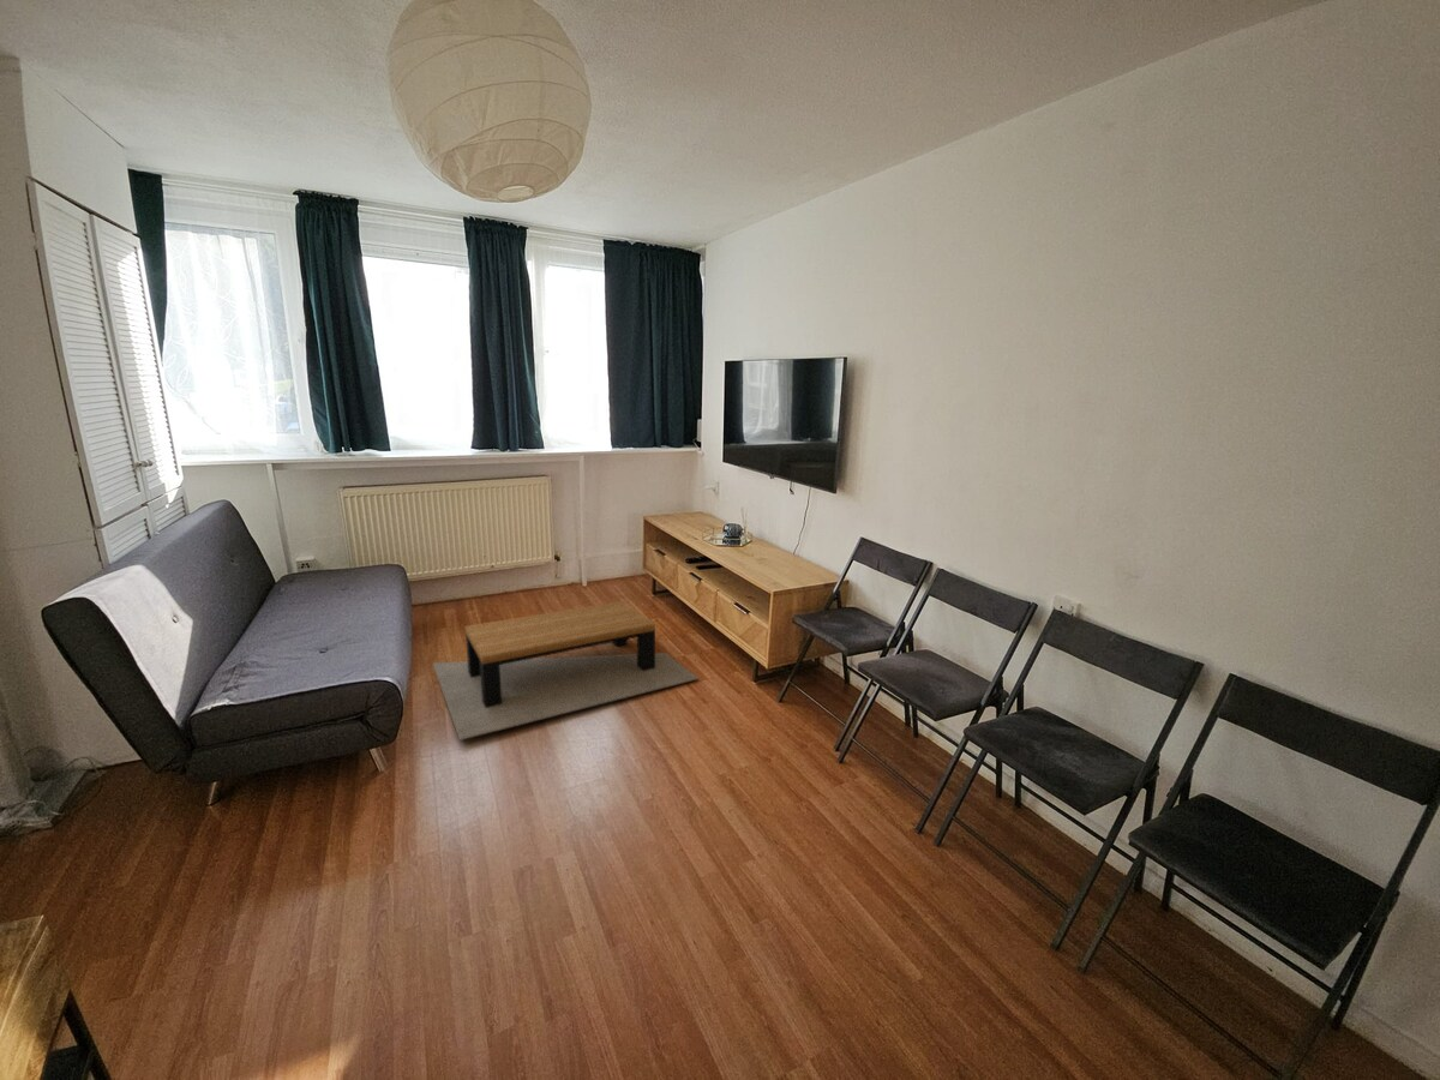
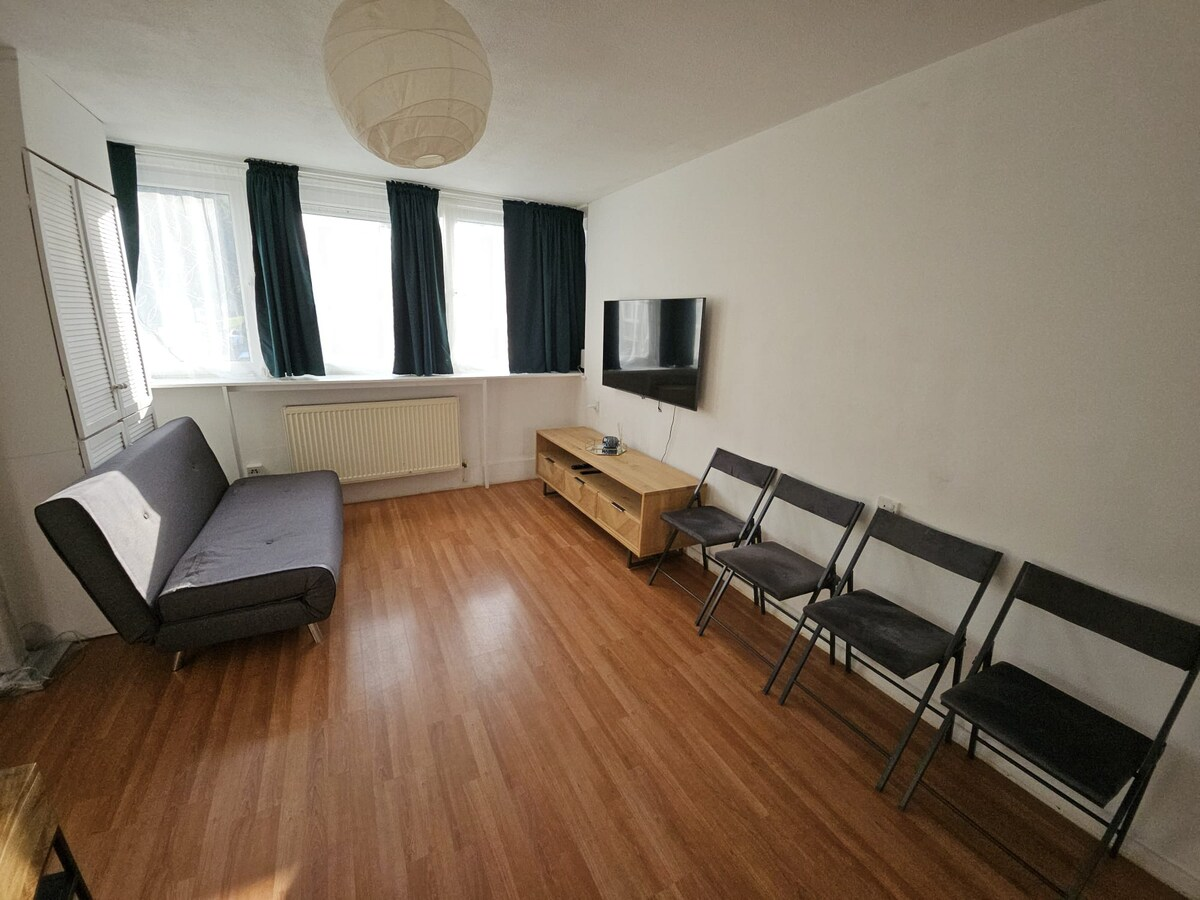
- coffee table [432,600,700,742]
